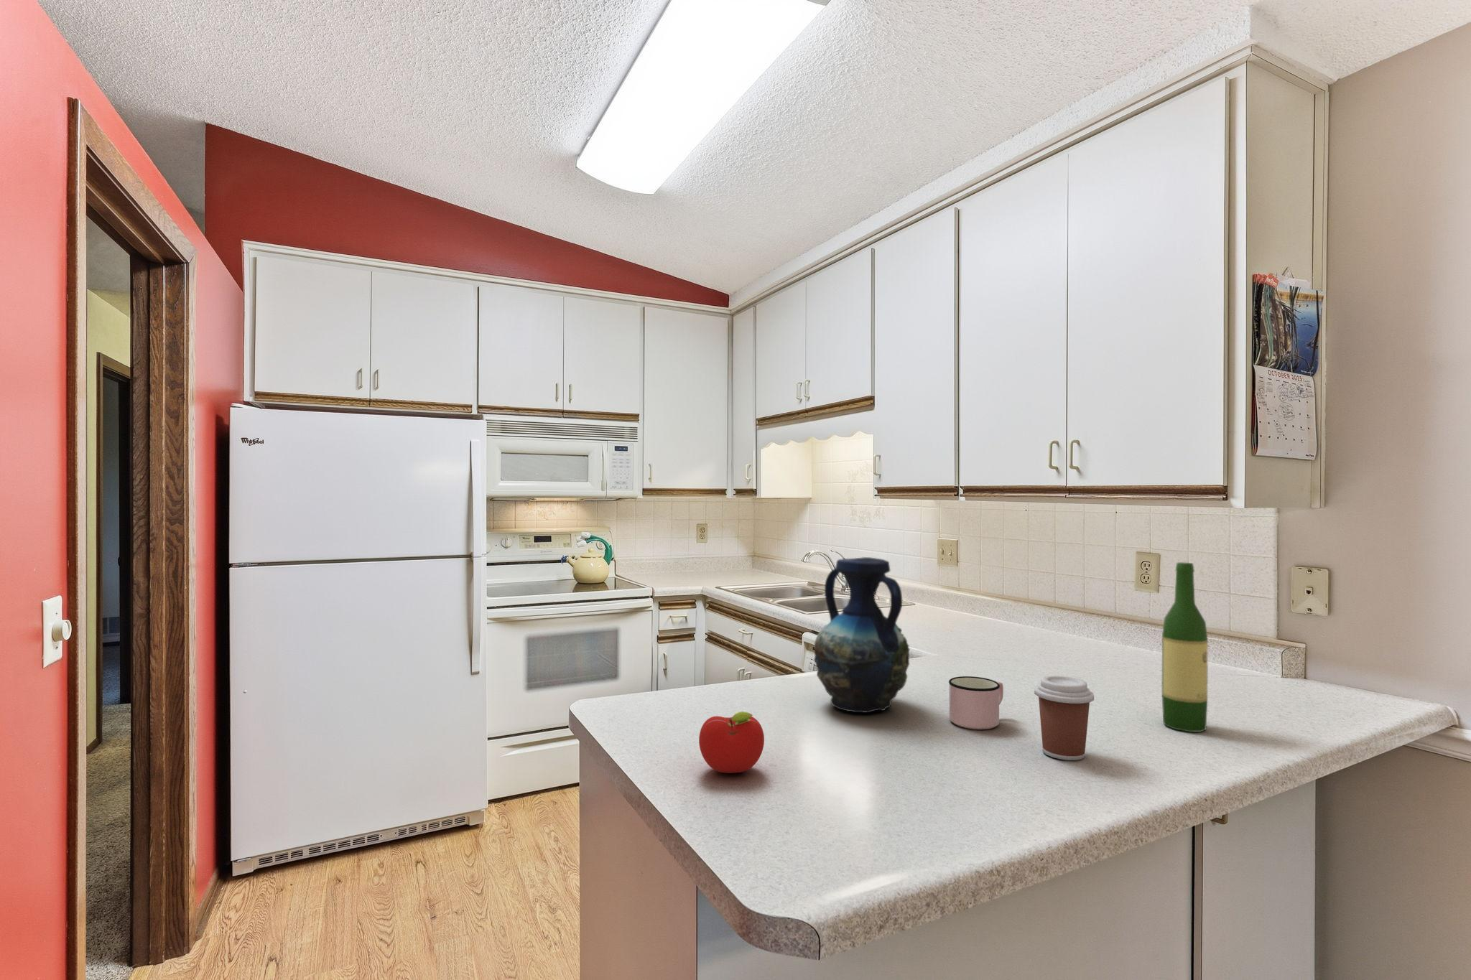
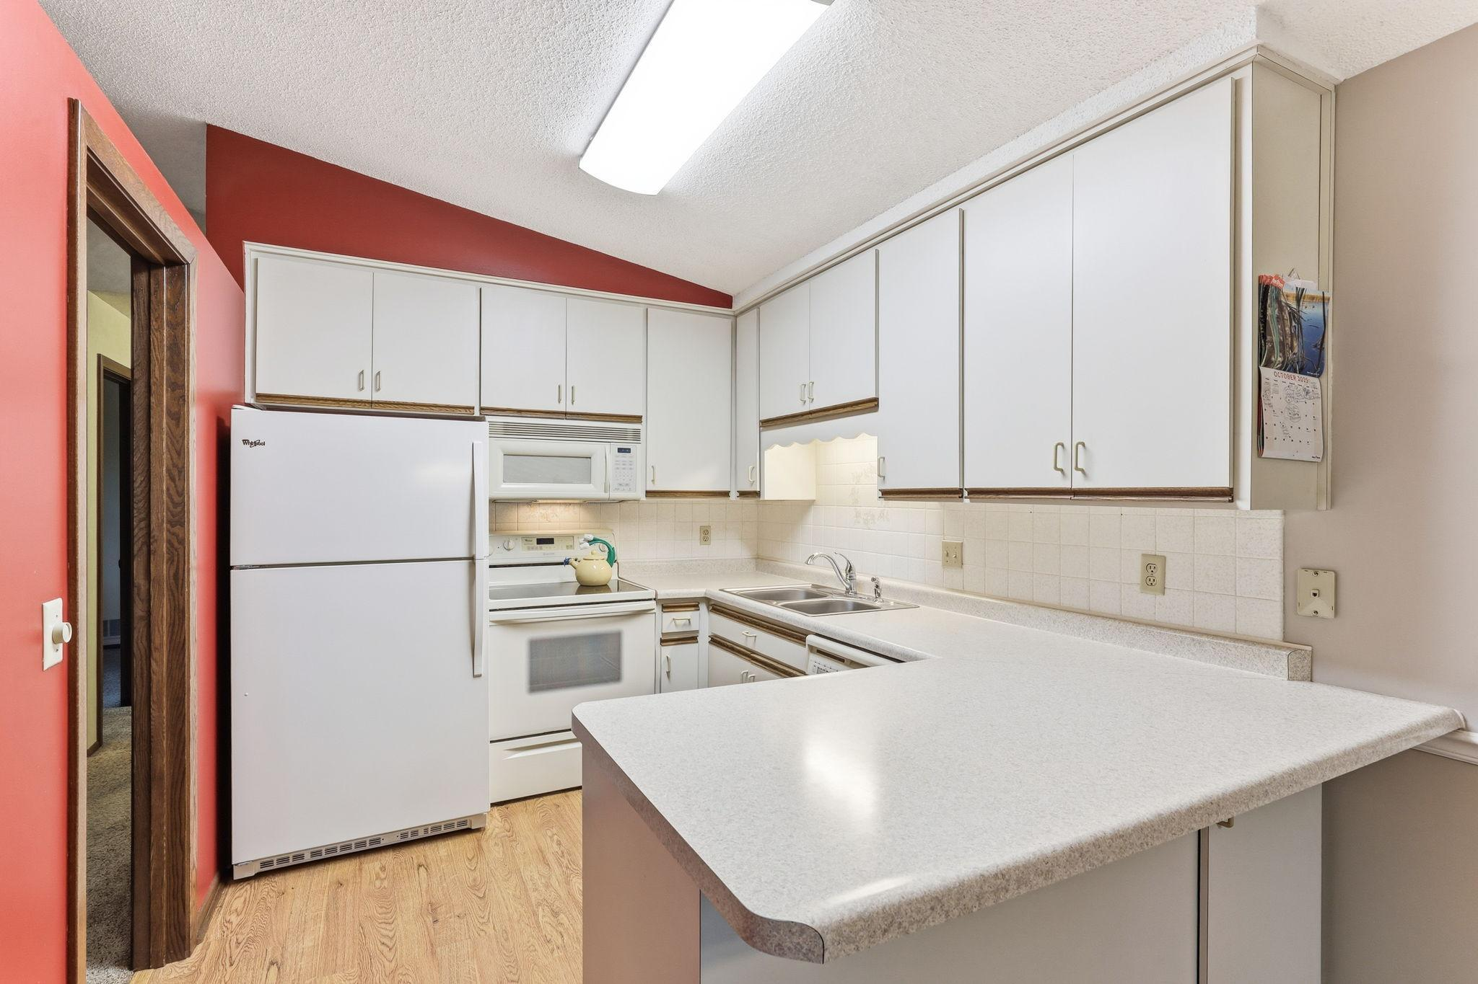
- mug [948,676,1004,731]
- fruit [698,711,764,774]
- wine bottle [1161,561,1209,733]
- coffee cup [1034,675,1095,761]
- vase [813,557,911,713]
